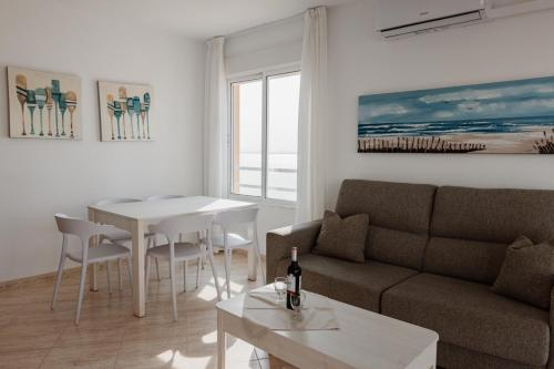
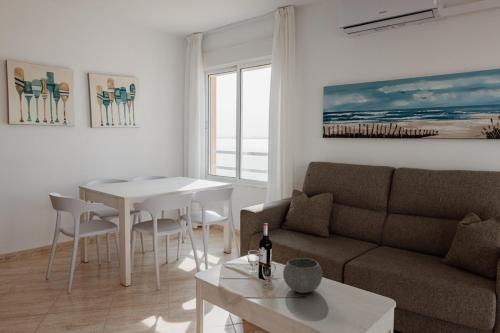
+ bowl [282,257,323,294]
